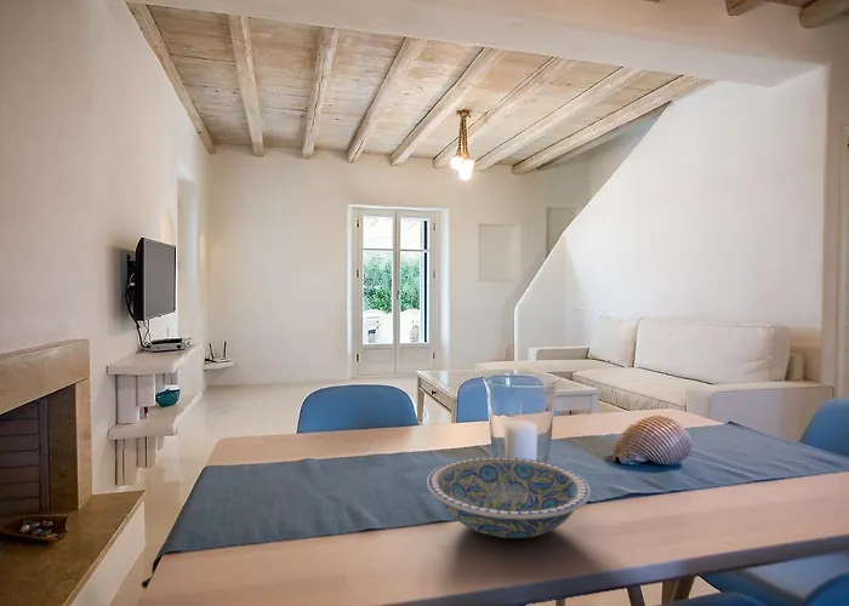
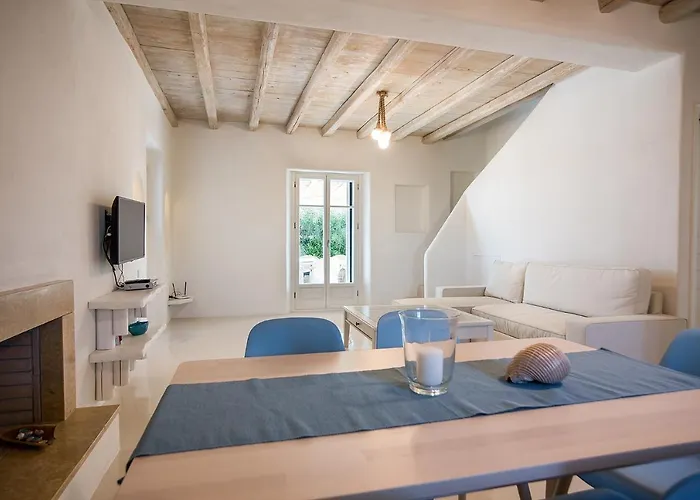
- ceramic bowl [426,456,592,539]
